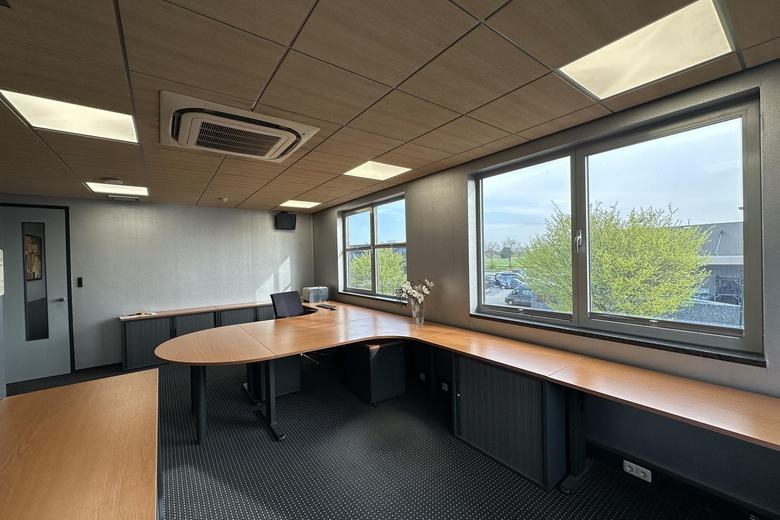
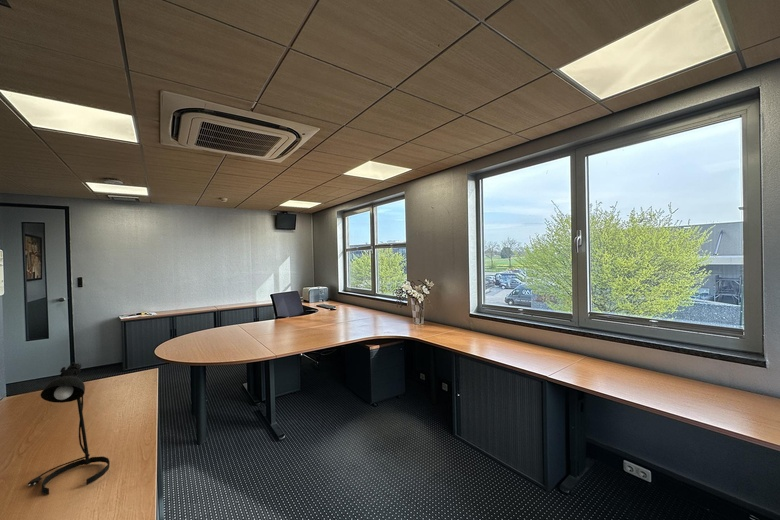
+ desk lamp [27,361,111,495]
